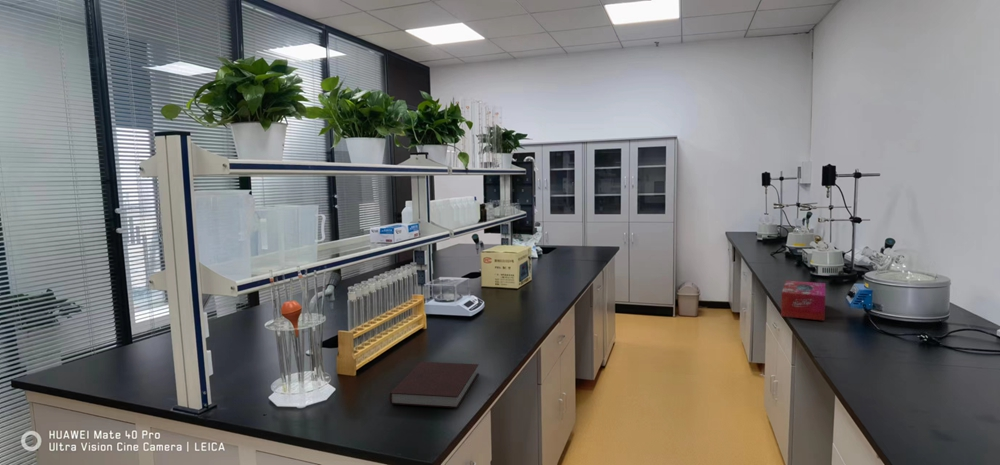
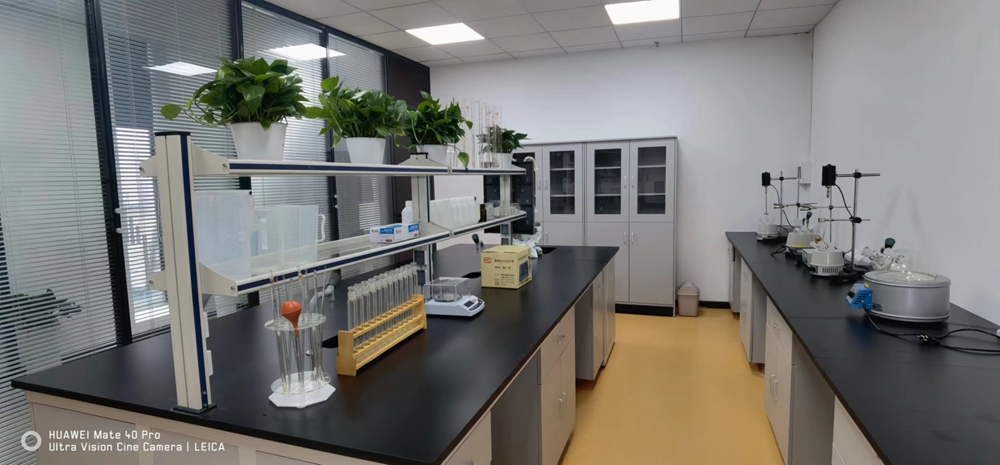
- notebook [388,361,480,409]
- tissue box [780,280,826,321]
